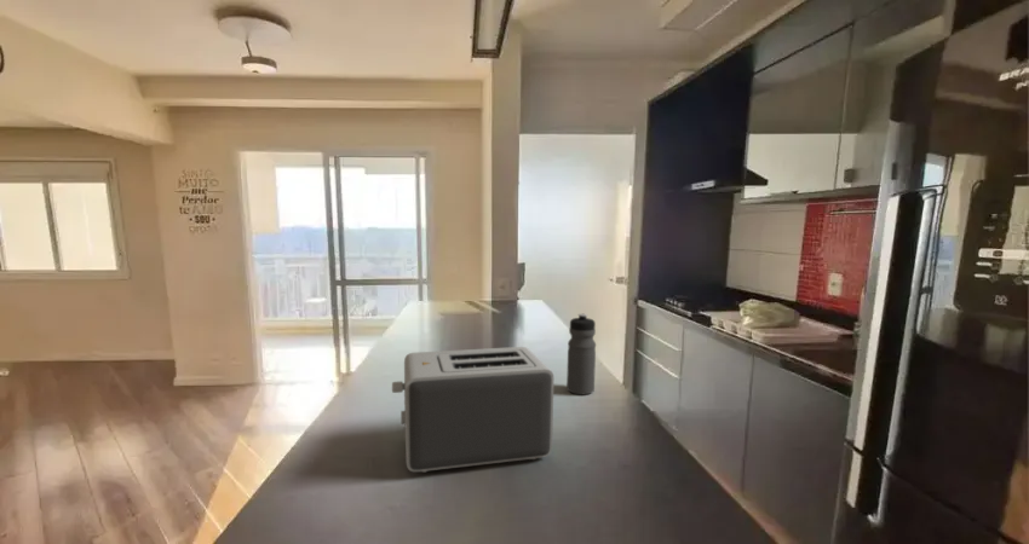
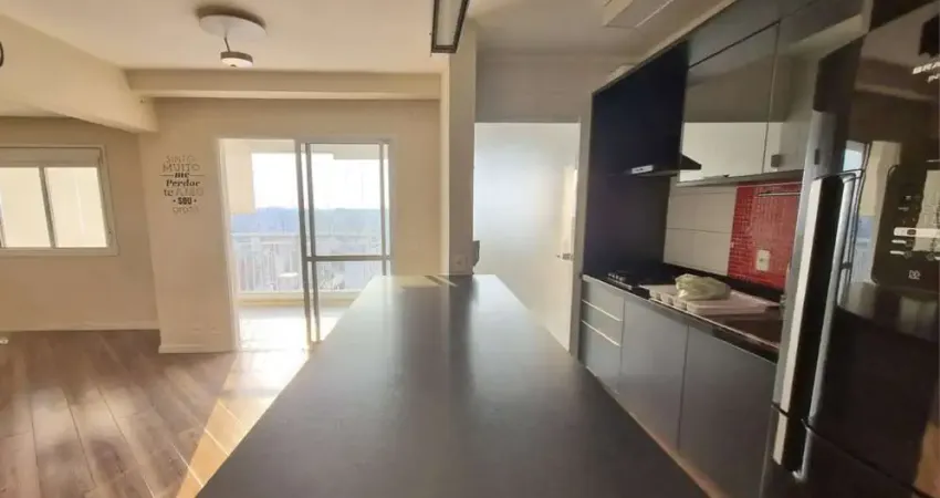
- toaster [391,346,554,474]
- water bottle [565,313,597,395]
